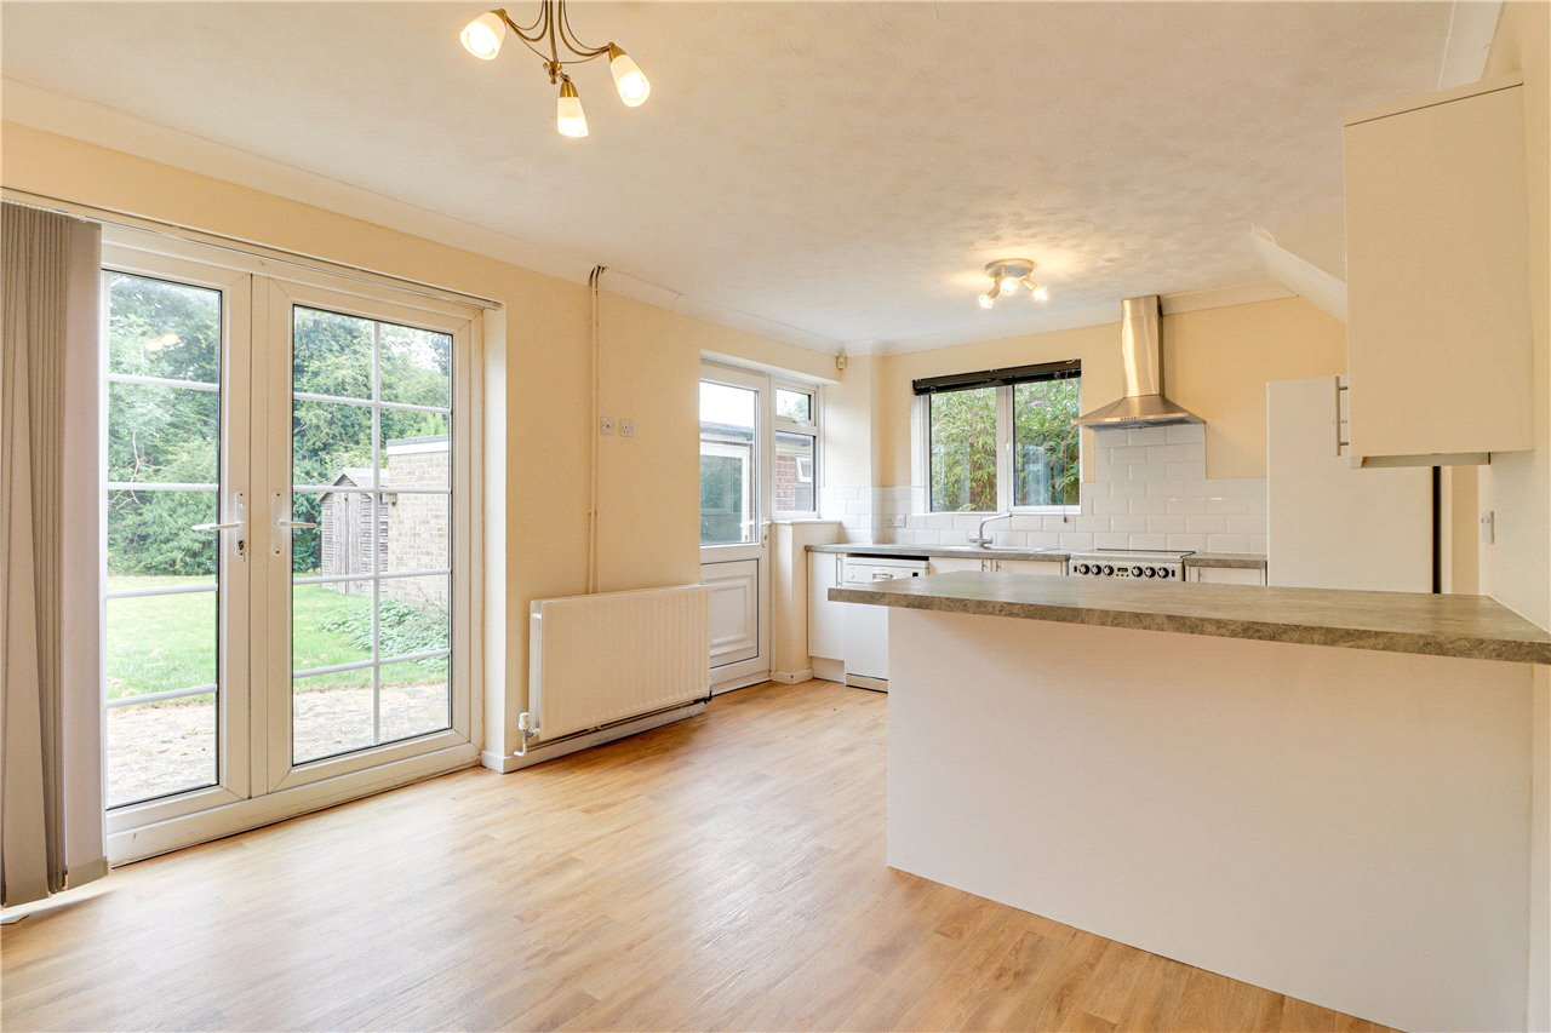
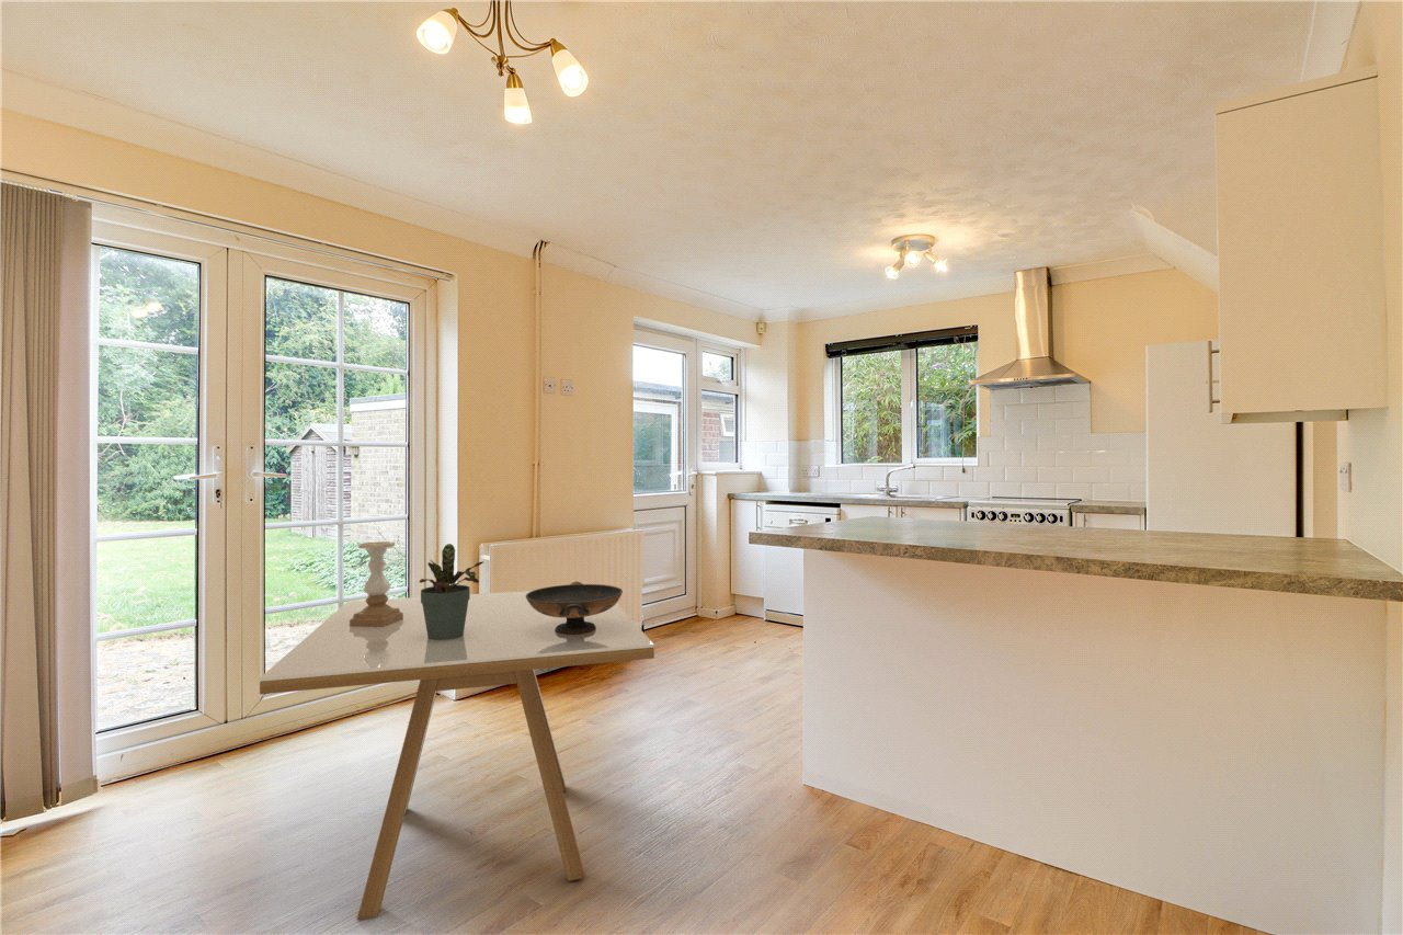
+ potted plant [418,543,484,640]
+ dining table [259,590,655,921]
+ decorative bowl [526,581,624,635]
+ candle holder [350,540,403,627]
